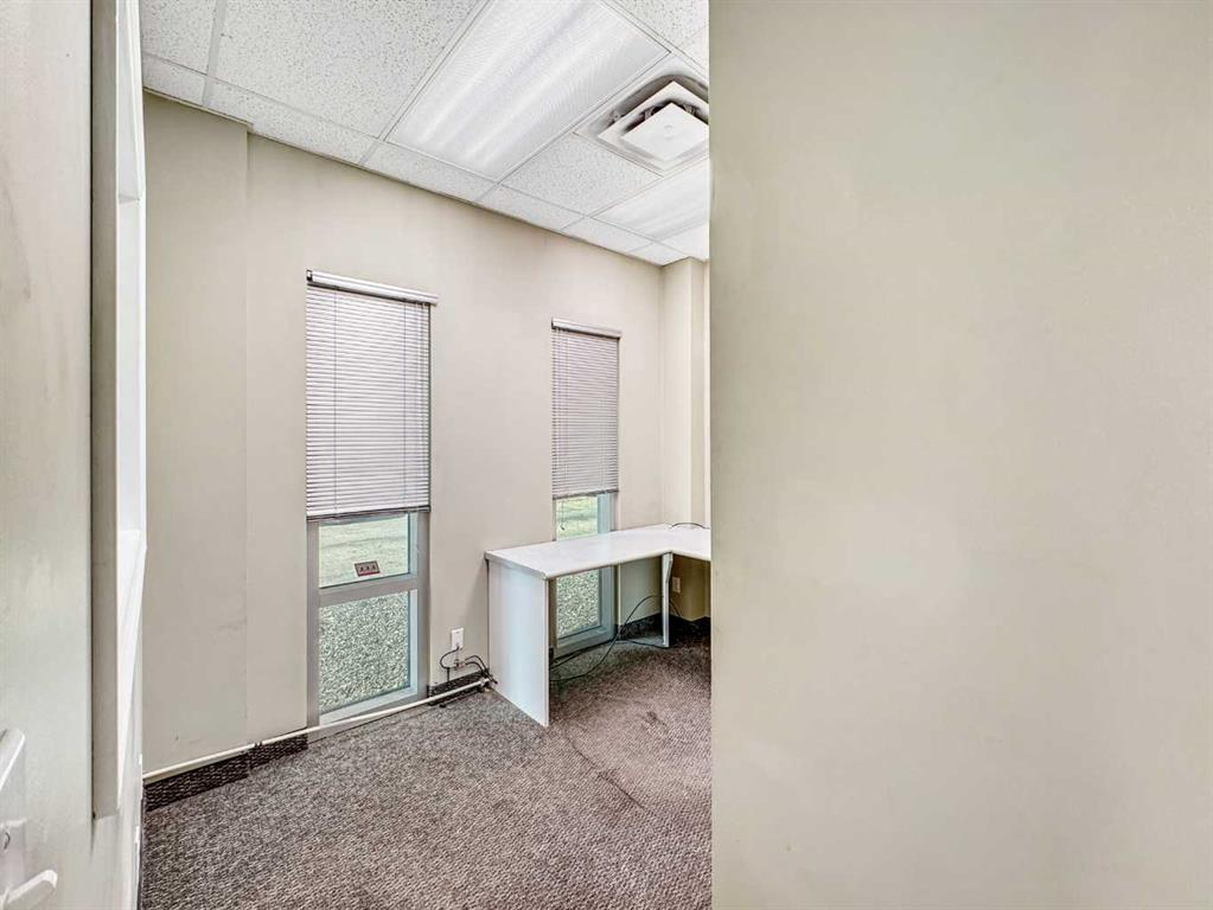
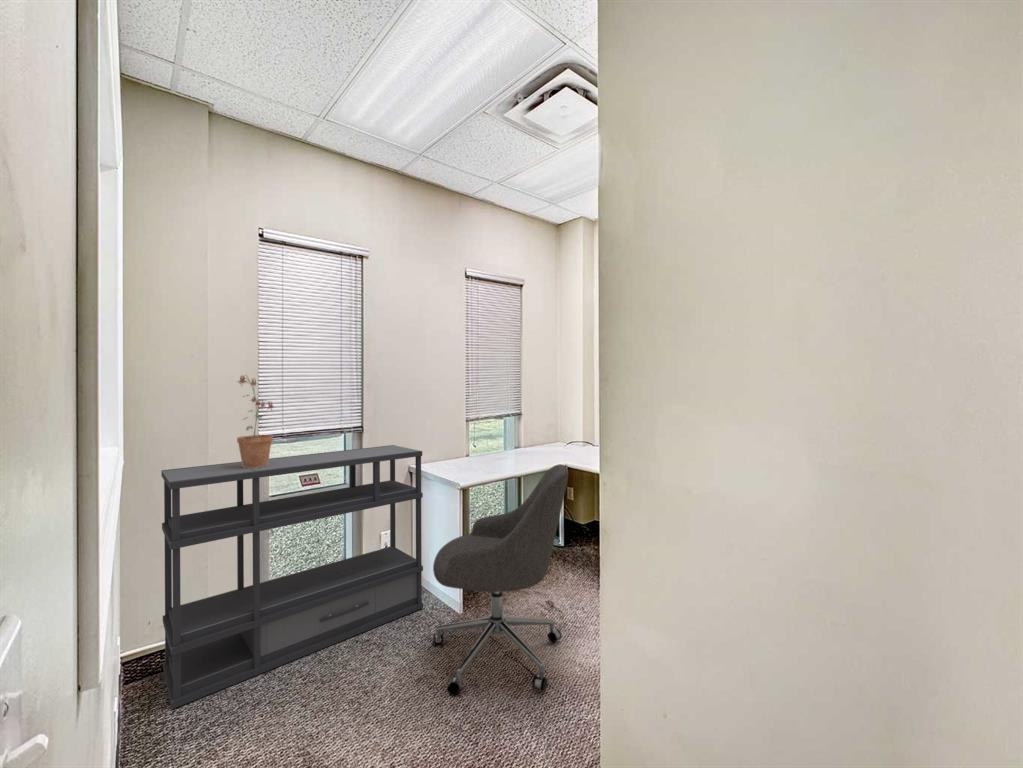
+ bookshelf [160,444,424,710]
+ chair [432,463,569,697]
+ potted plant [236,374,276,468]
